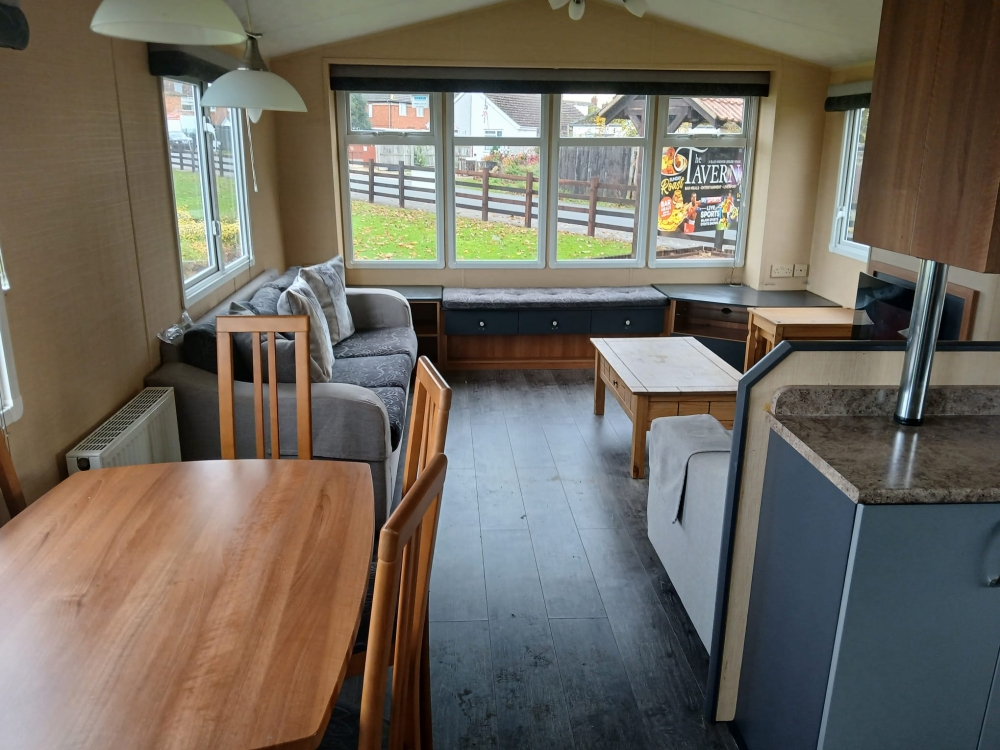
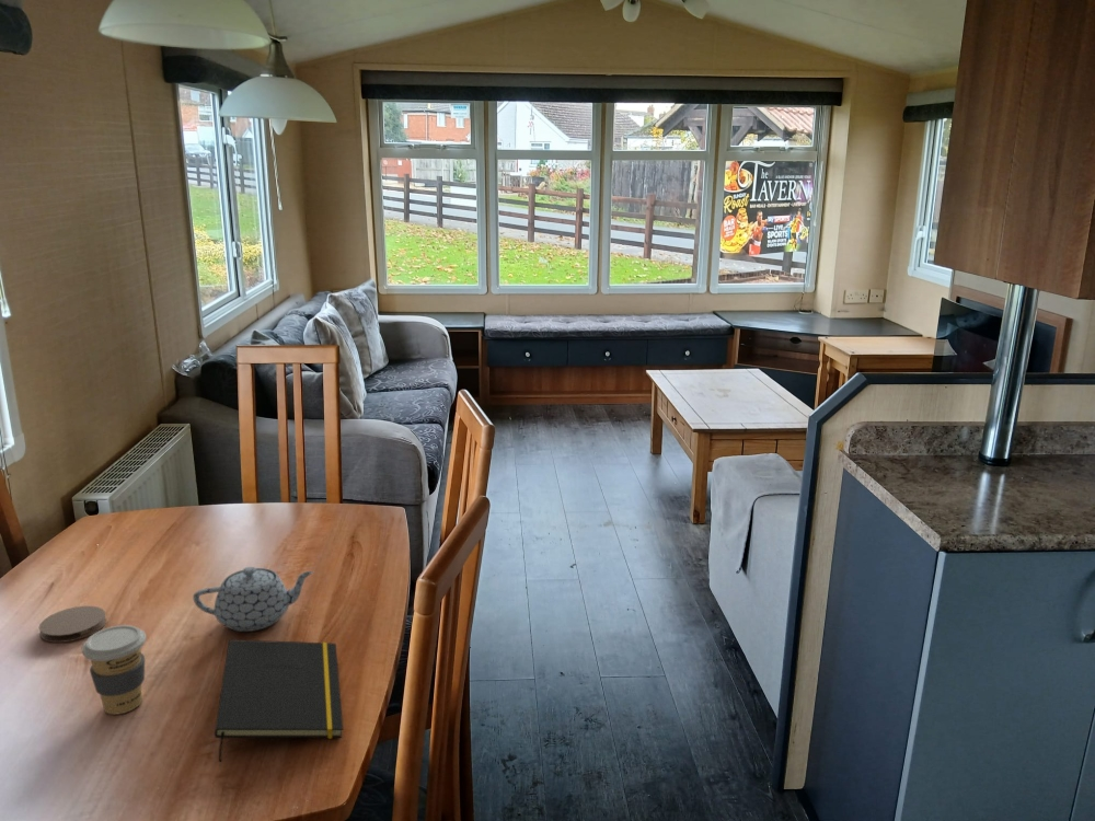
+ notepad [214,638,344,763]
+ coffee cup [81,624,147,716]
+ teapot [192,566,314,633]
+ coaster [38,605,107,644]
